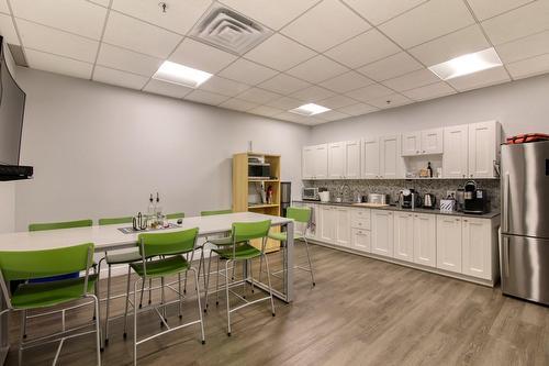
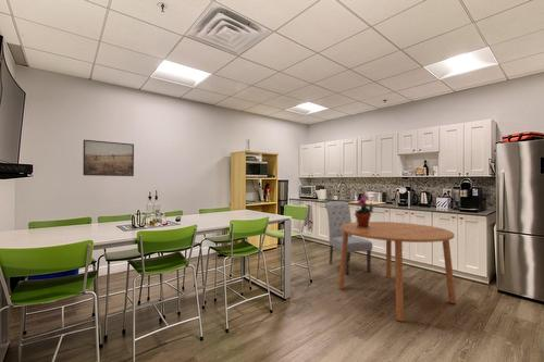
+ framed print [82,139,135,177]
+ dining table [337,221,457,322]
+ potted plant [354,194,374,228]
+ chair [324,201,373,276]
